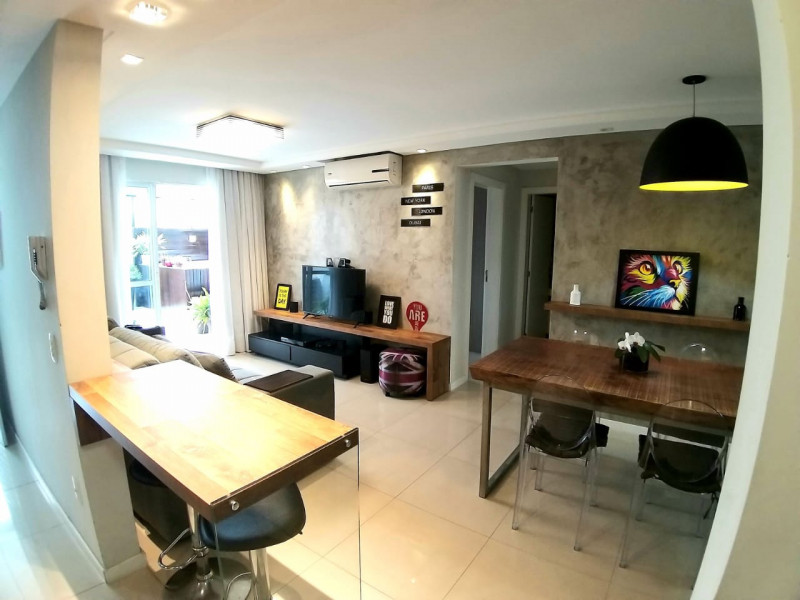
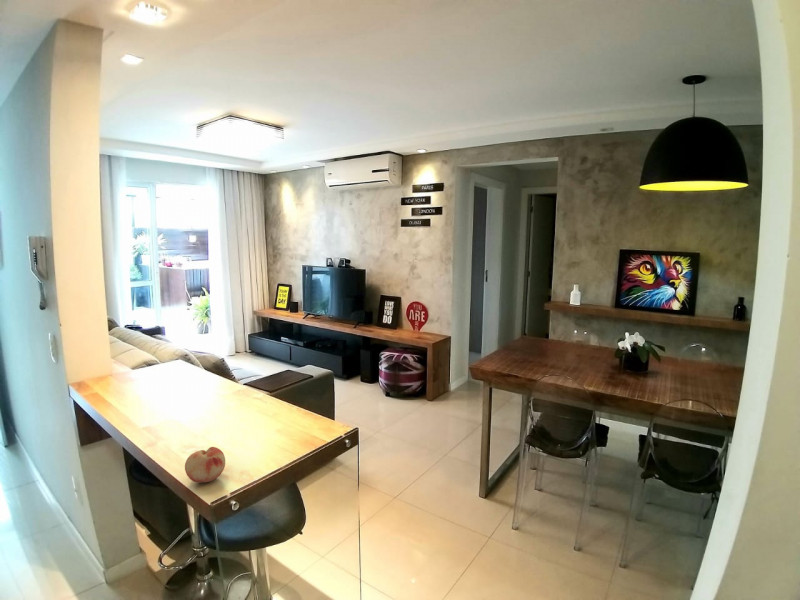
+ fruit [184,446,226,484]
